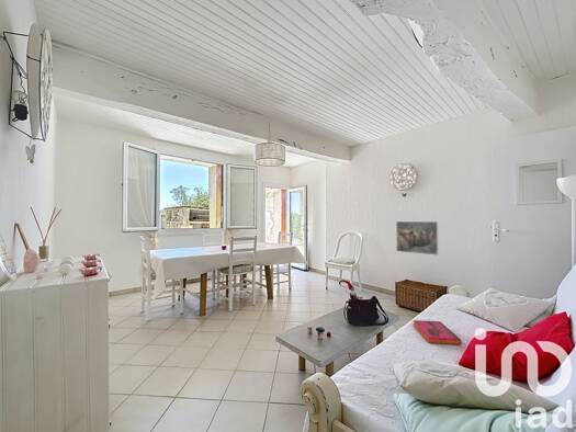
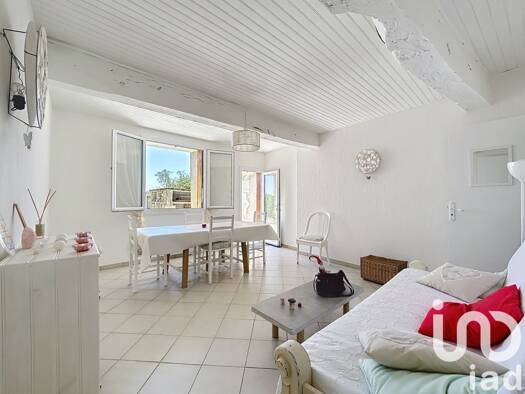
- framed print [395,220,440,257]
- hardback book [413,319,462,345]
